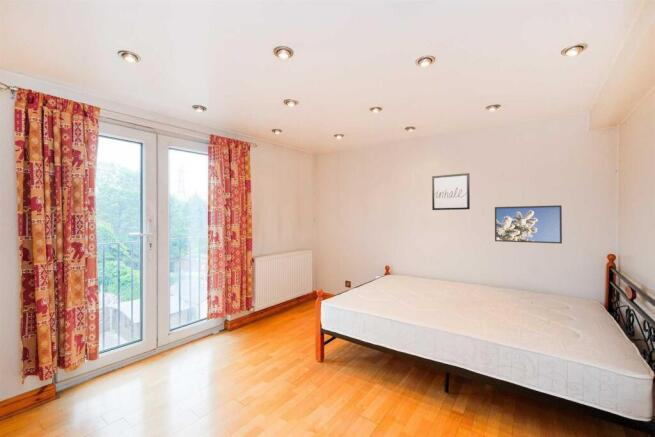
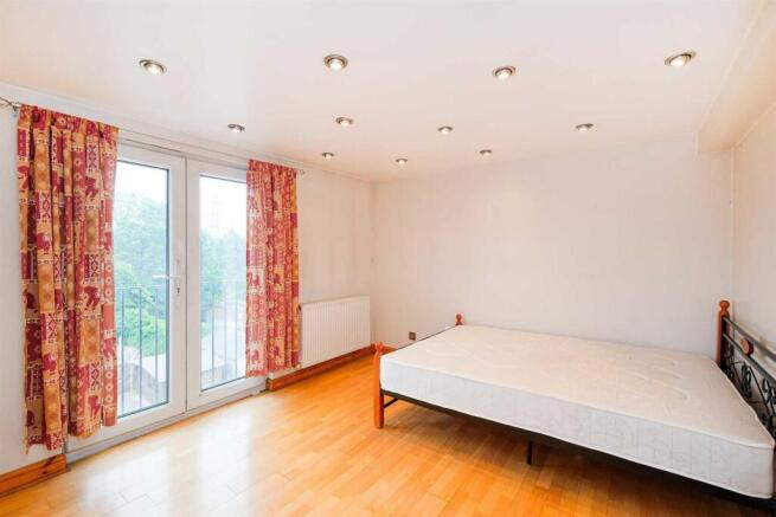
- wall art [431,172,471,211]
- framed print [494,204,563,245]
